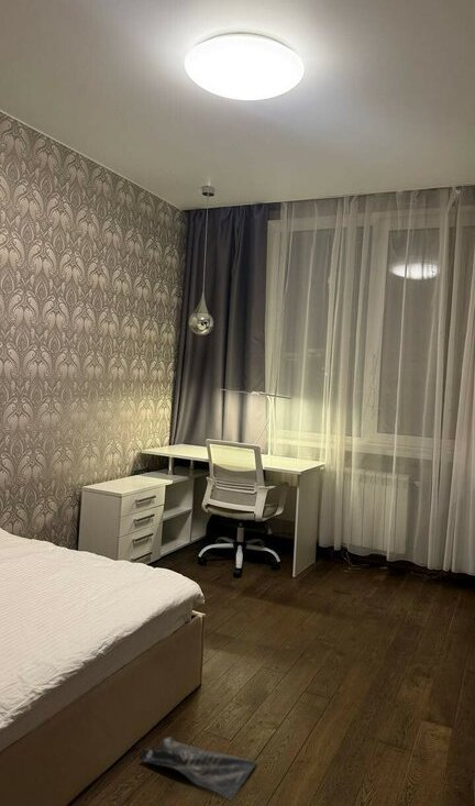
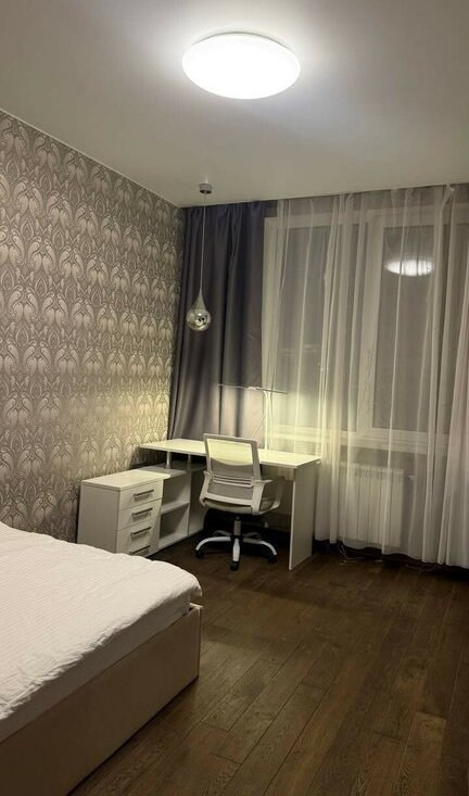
- bag [137,736,258,802]
